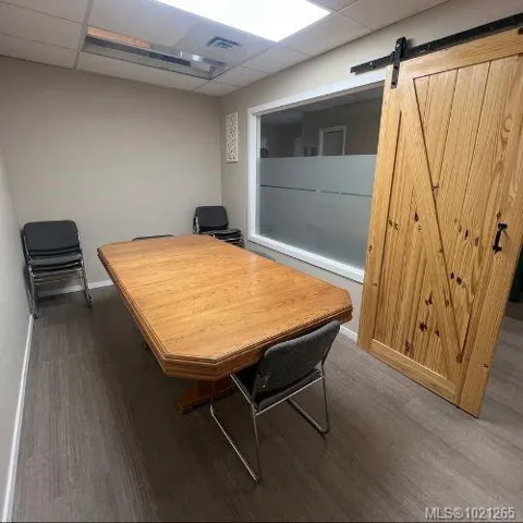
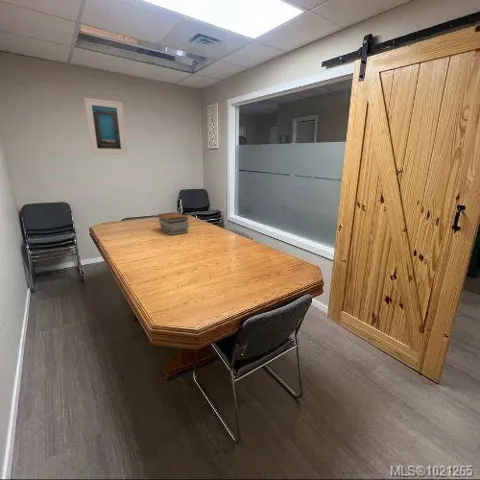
+ book stack [156,211,190,236]
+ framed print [83,97,128,156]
